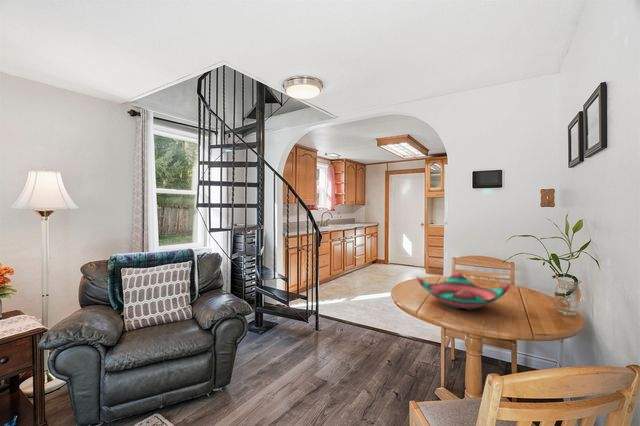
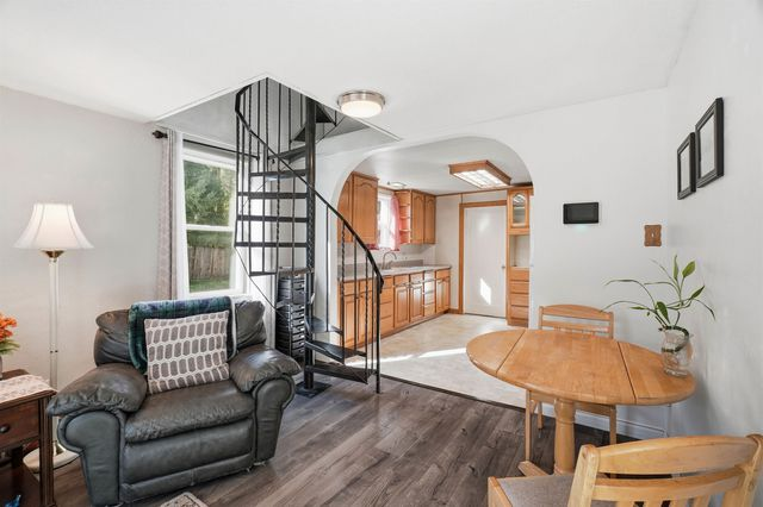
- decorative bowl [416,270,511,311]
